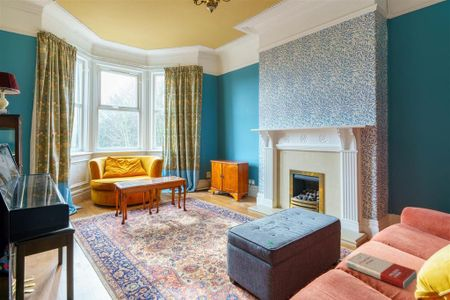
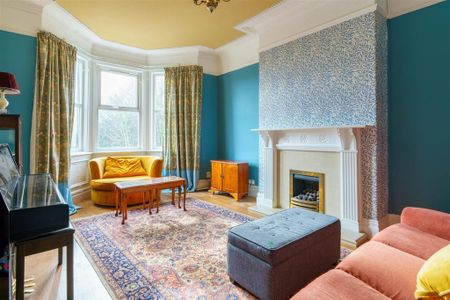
- book [344,252,418,290]
